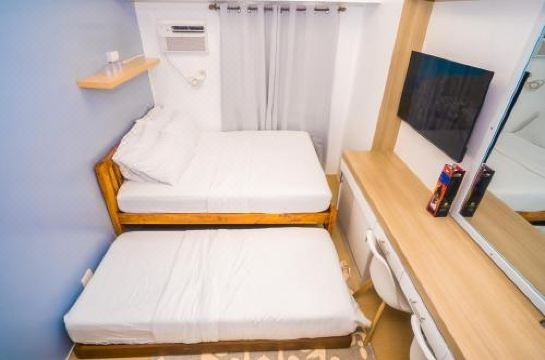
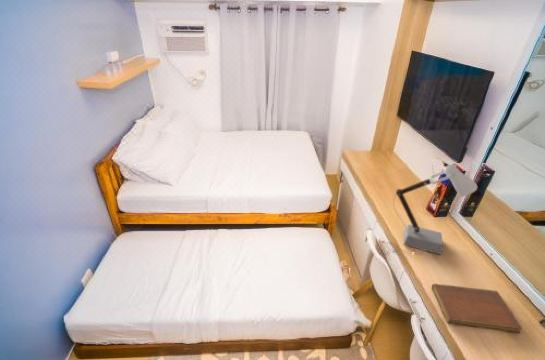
+ notebook [431,283,523,334]
+ desk lamp [384,157,478,256]
